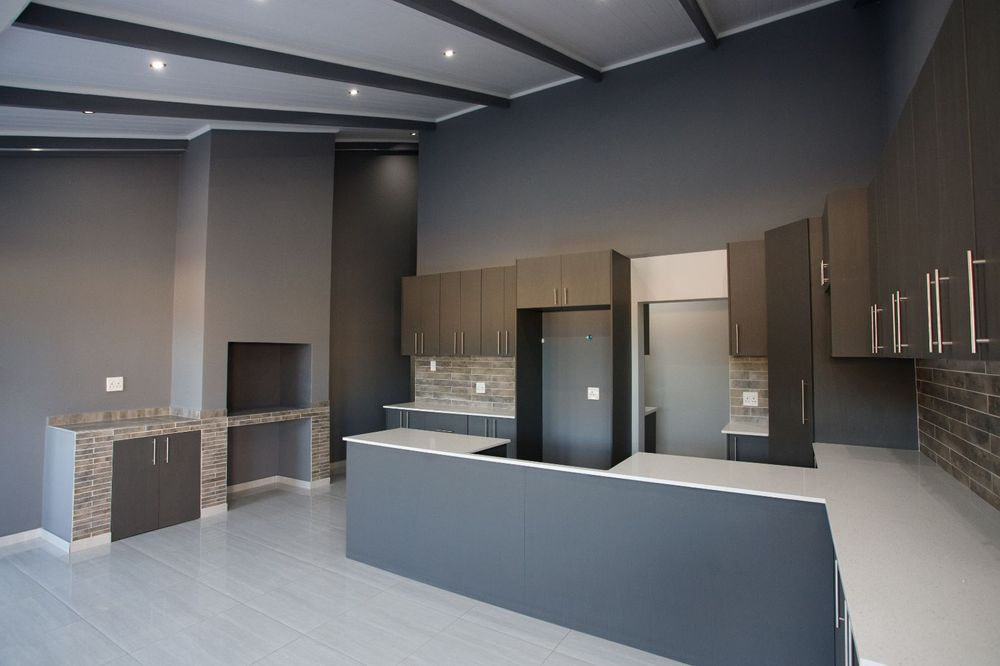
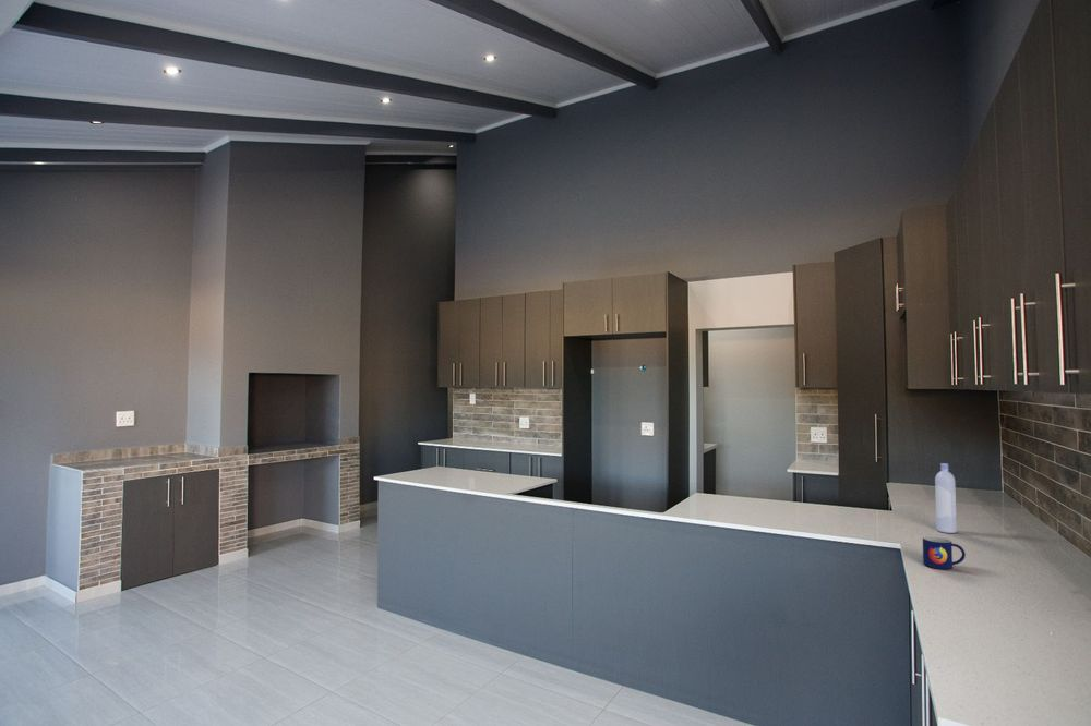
+ mug [922,535,967,570]
+ bottle [934,462,958,534]
